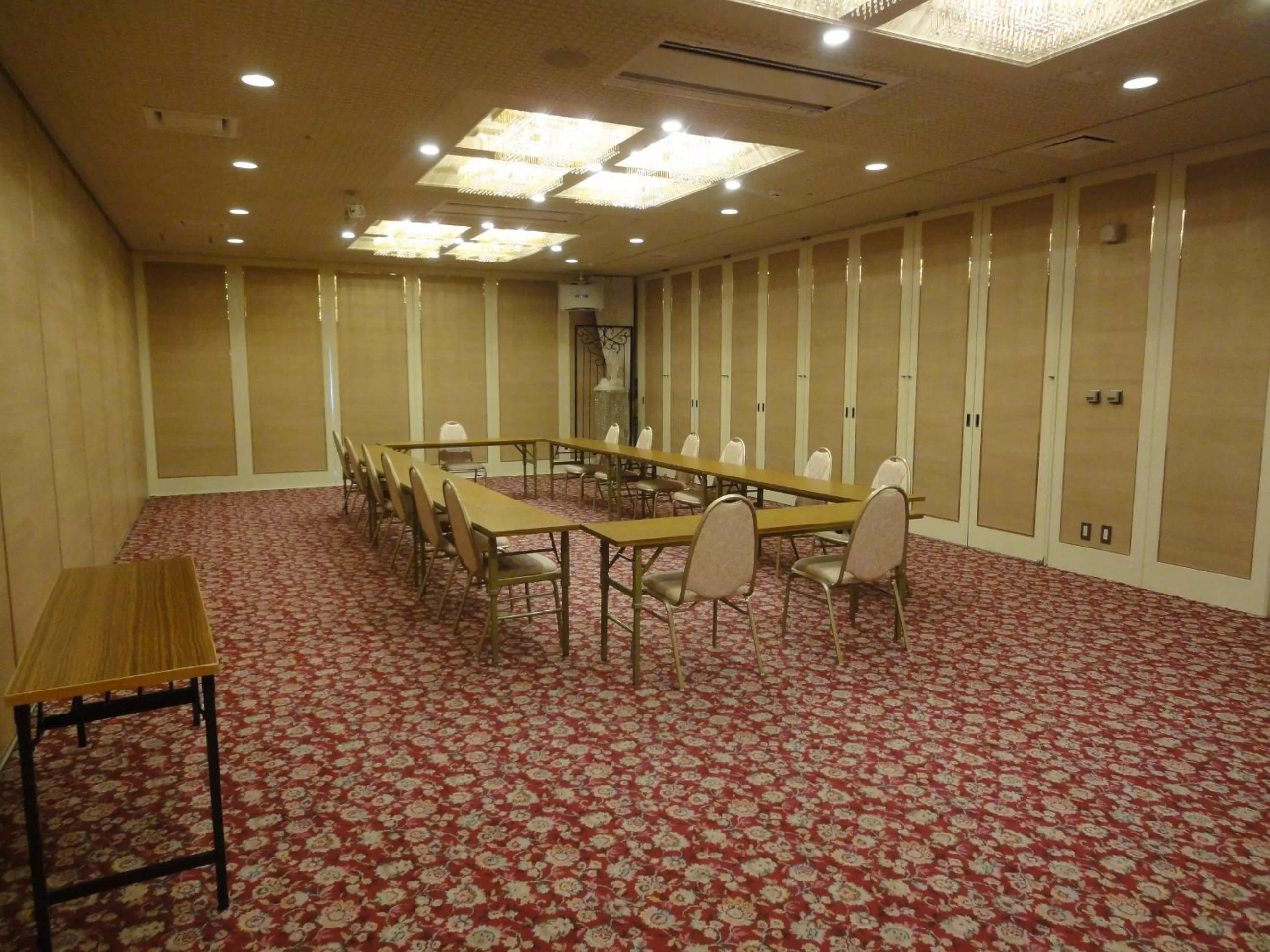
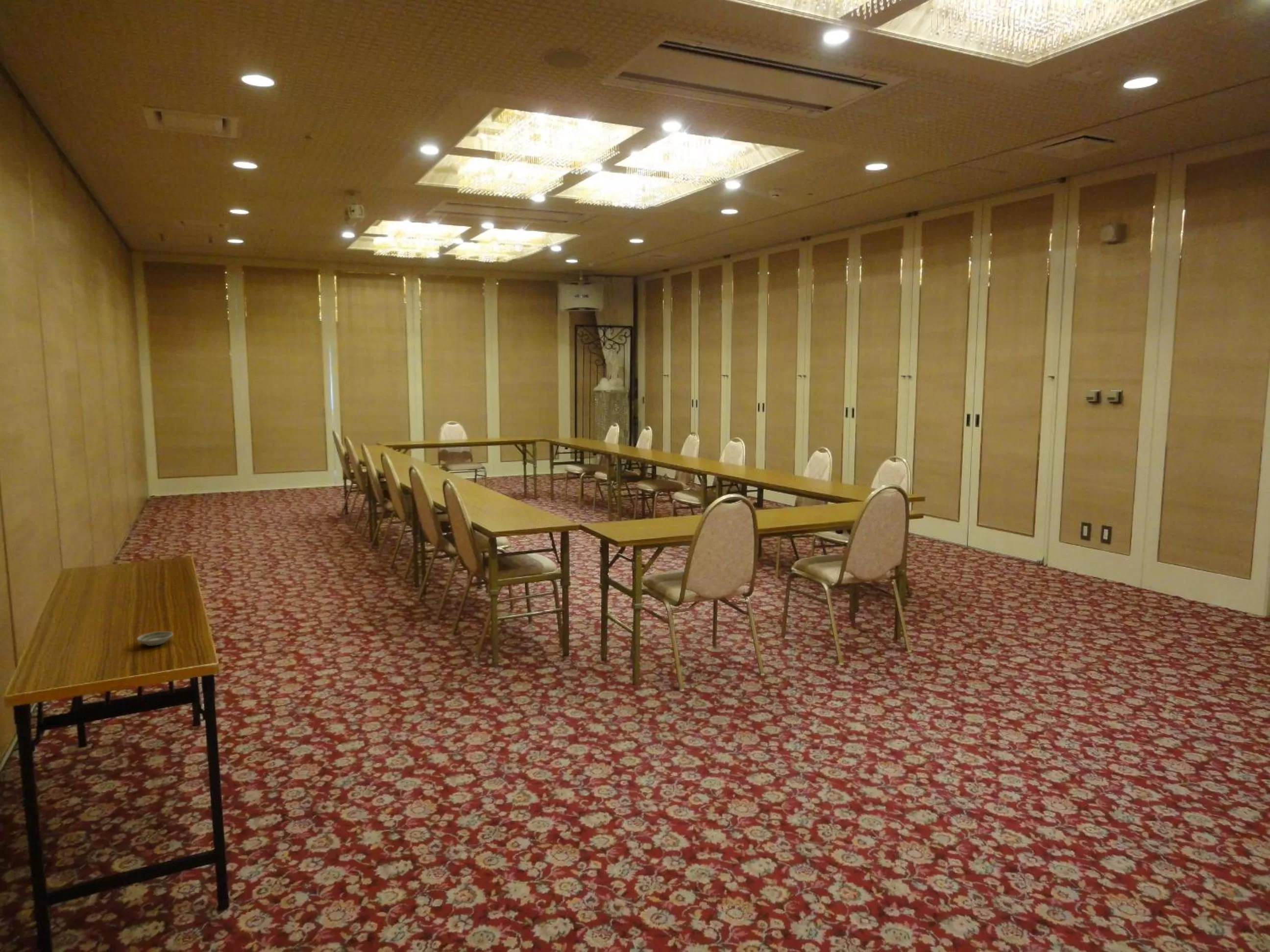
+ saucer [136,631,174,646]
